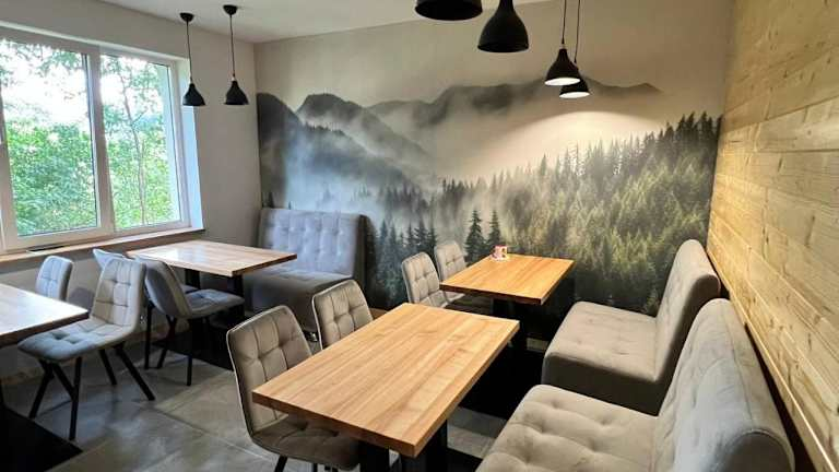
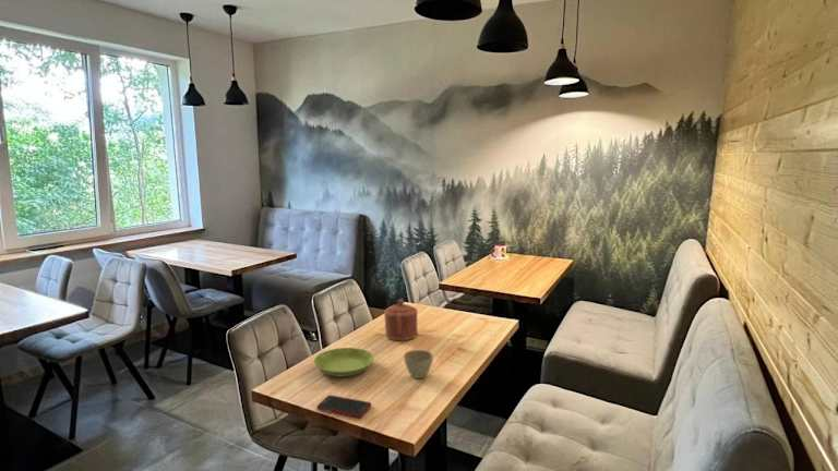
+ flower pot [403,349,434,379]
+ saucer [313,347,374,378]
+ cell phone [315,395,372,419]
+ teapot [383,298,418,341]
